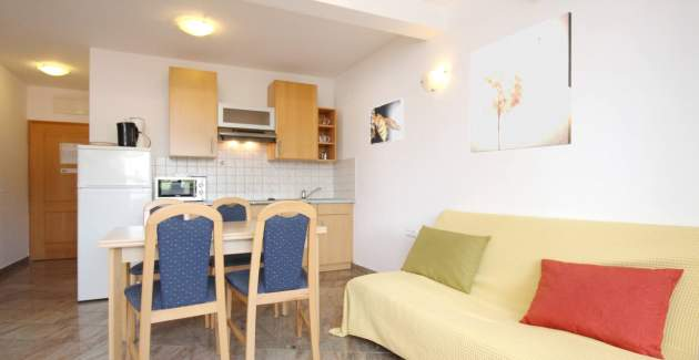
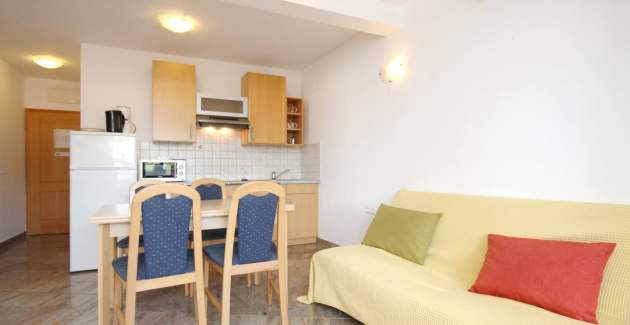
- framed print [369,97,405,146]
- wall art [469,11,573,153]
